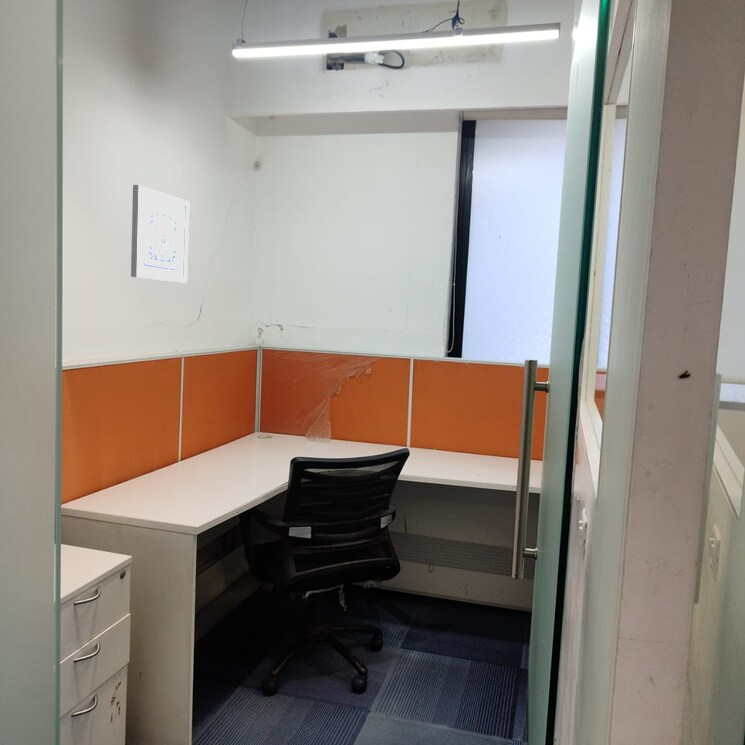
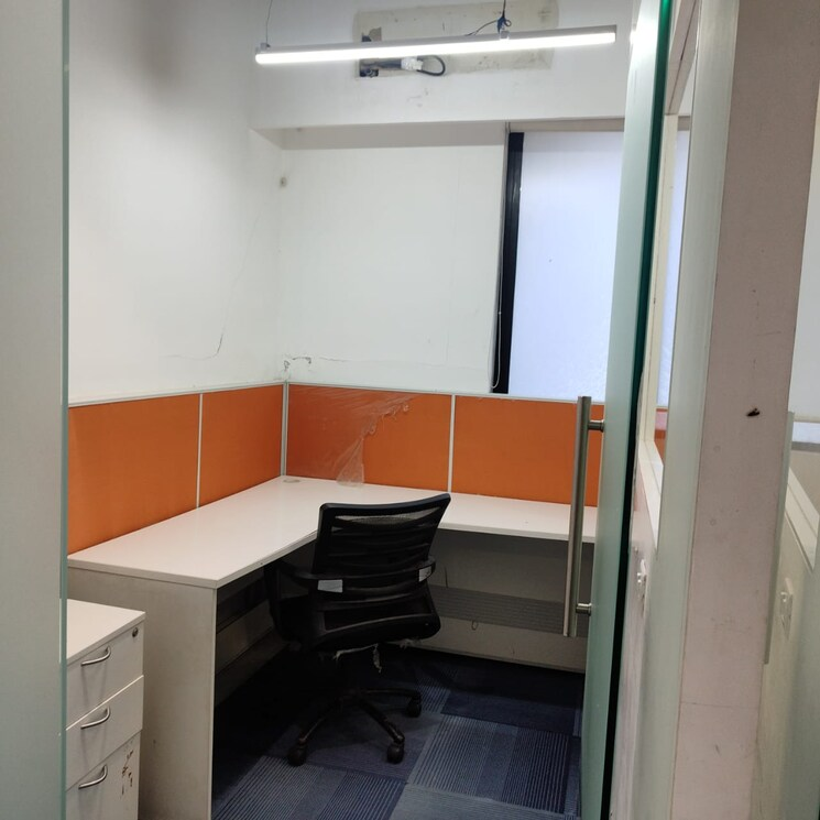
- wall art [130,184,190,284]
